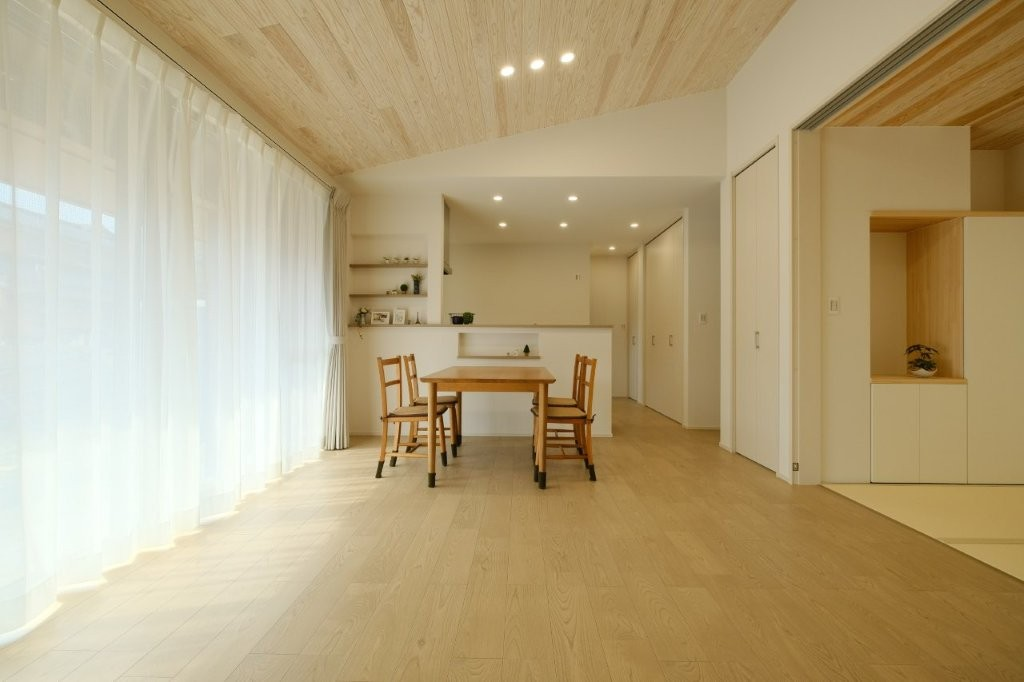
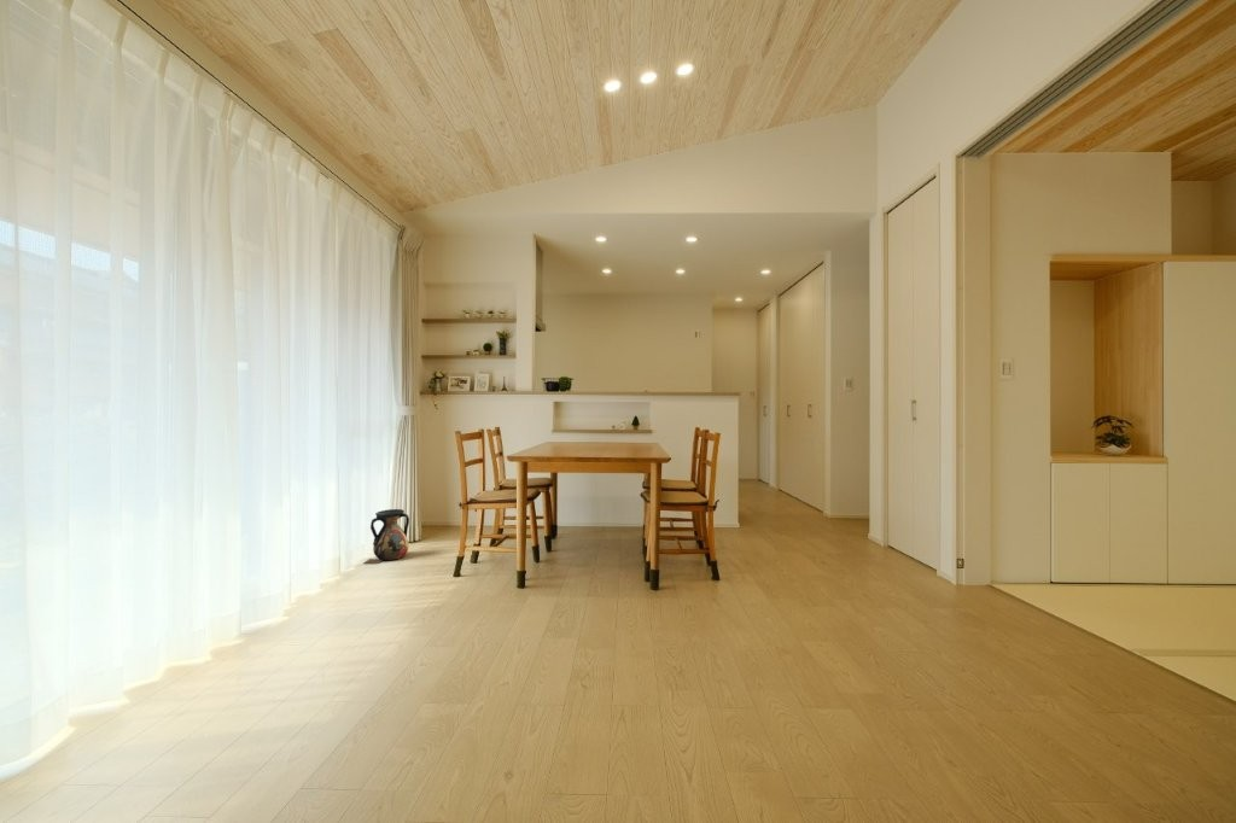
+ vase [362,508,410,565]
